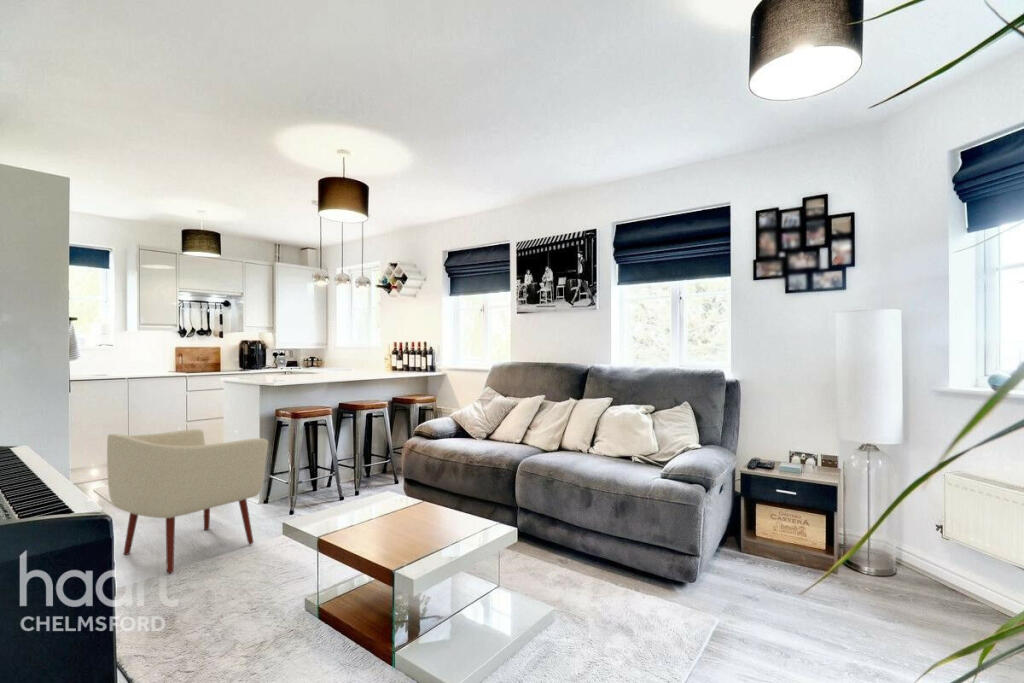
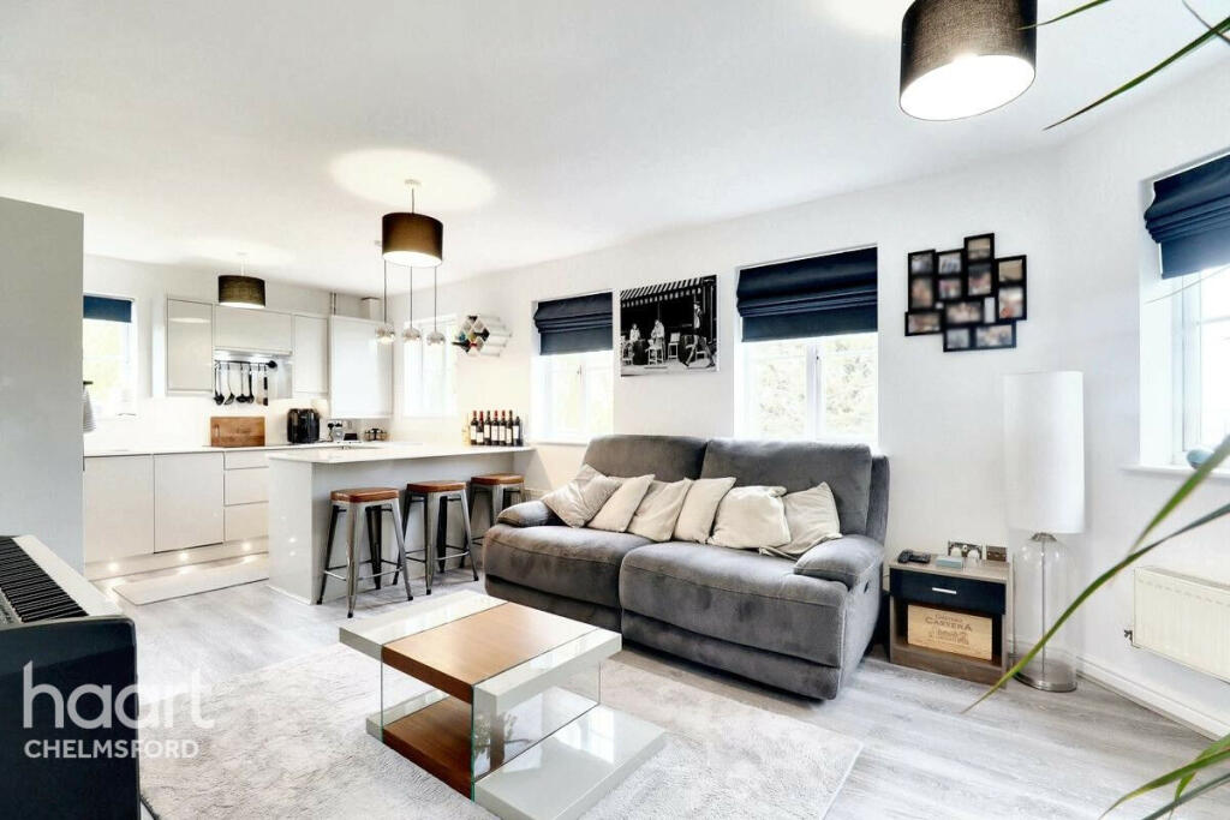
- armchair [106,428,269,574]
